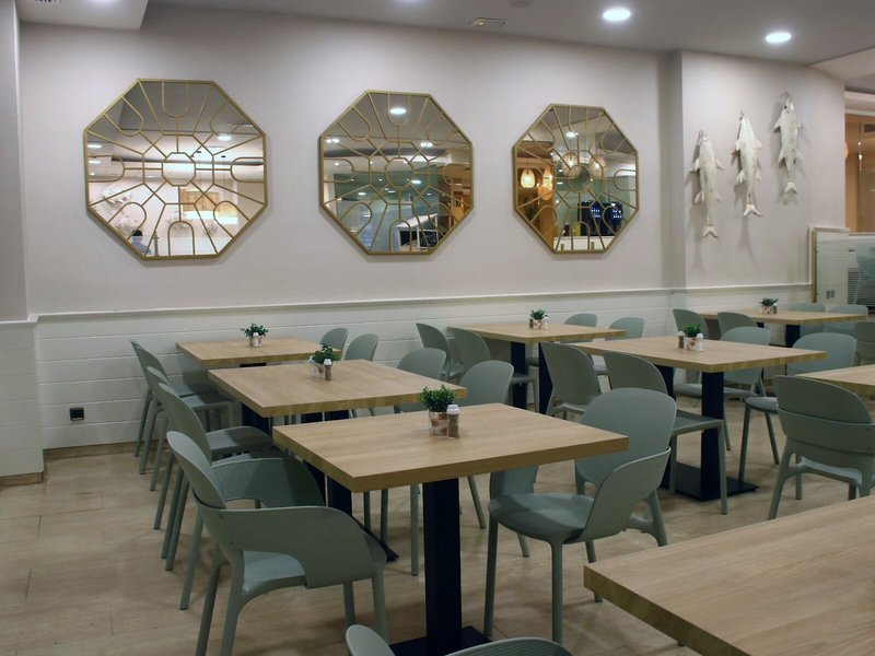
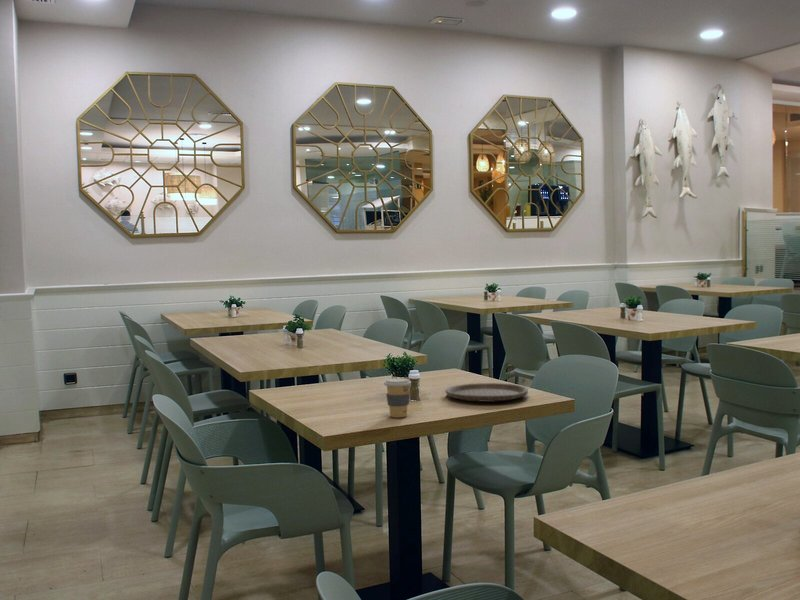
+ coffee cup [383,377,412,419]
+ plate [444,382,529,403]
